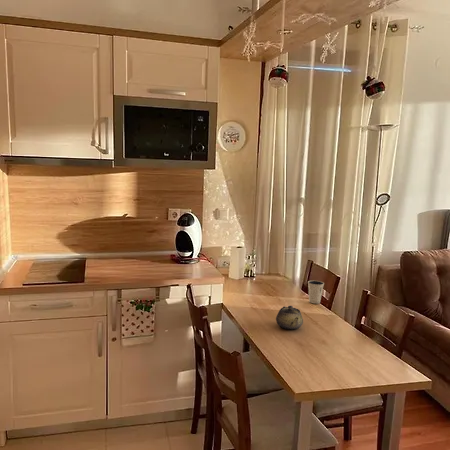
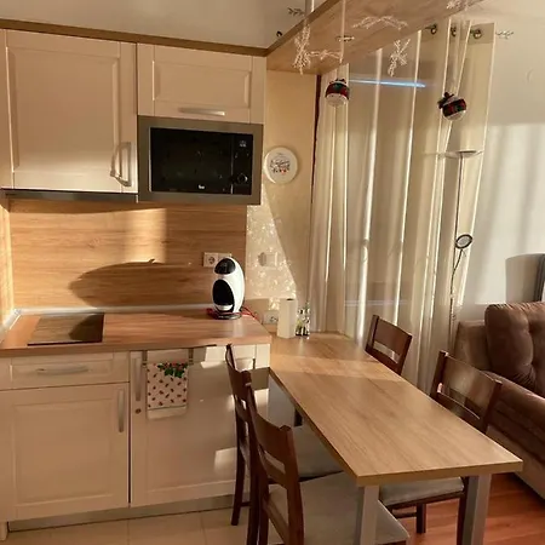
- teapot [275,305,304,331]
- dixie cup [307,279,325,304]
